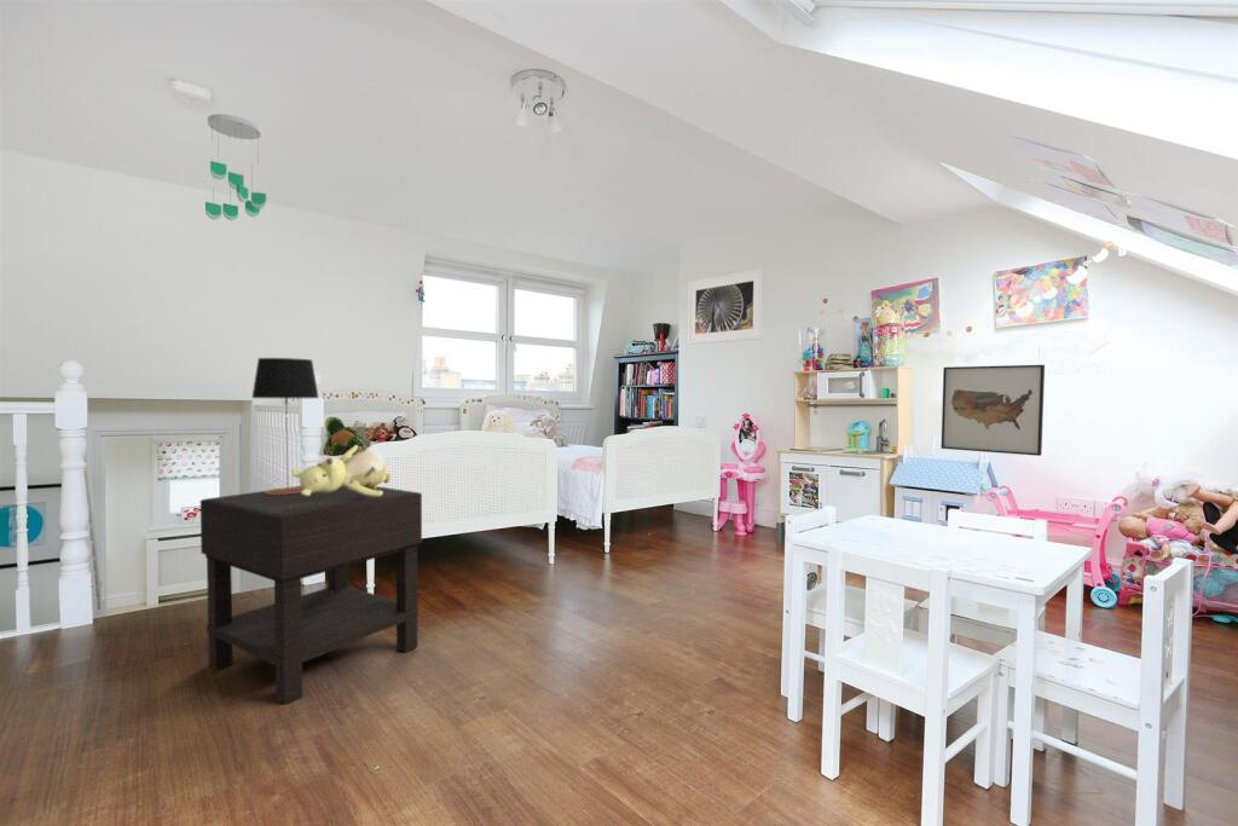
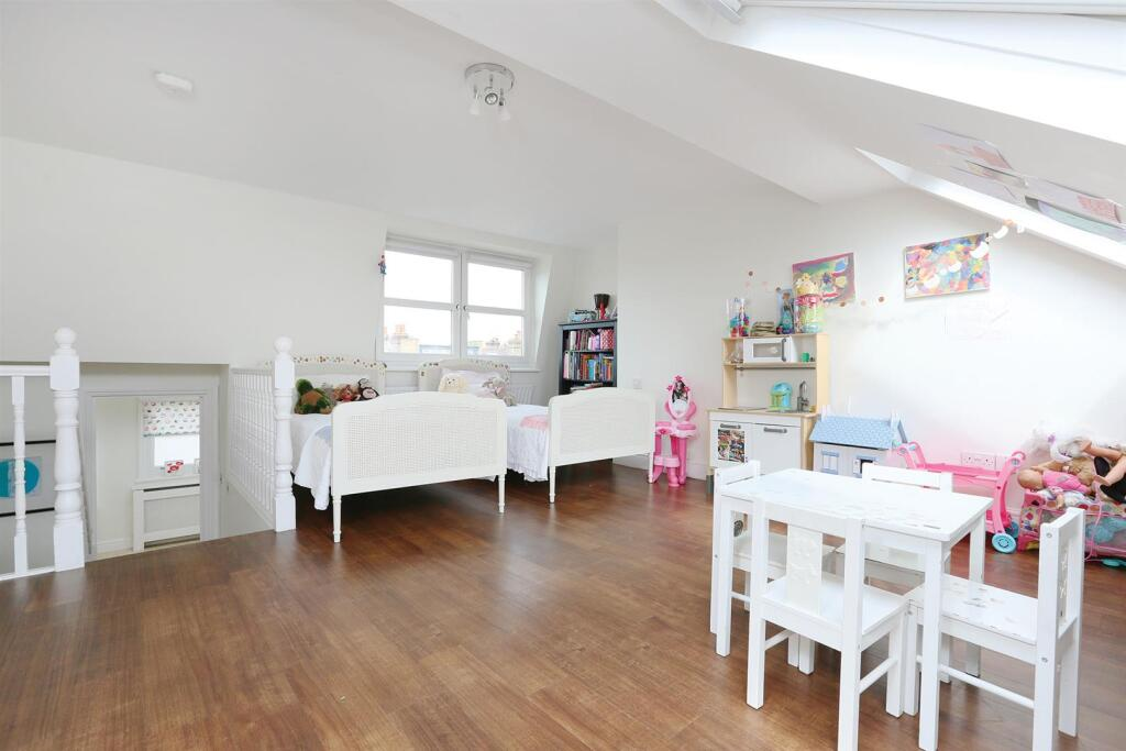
- wall art [941,364,1046,457]
- table lamp [250,357,320,495]
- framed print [687,267,765,346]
- nightstand [198,485,423,706]
- teddy bear [290,444,393,496]
- ceiling mobile [204,112,267,221]
